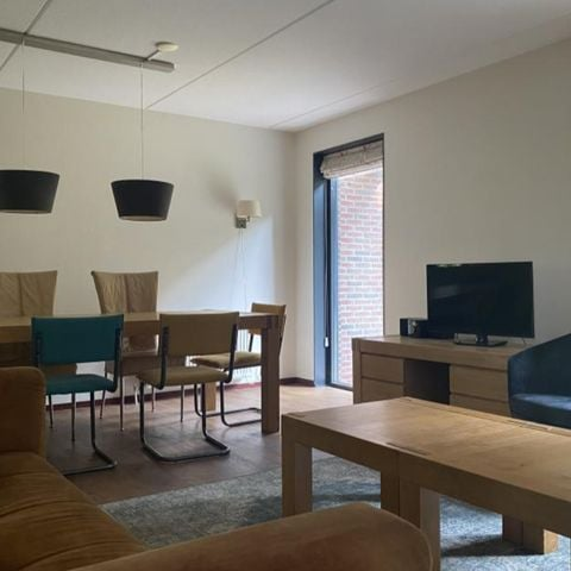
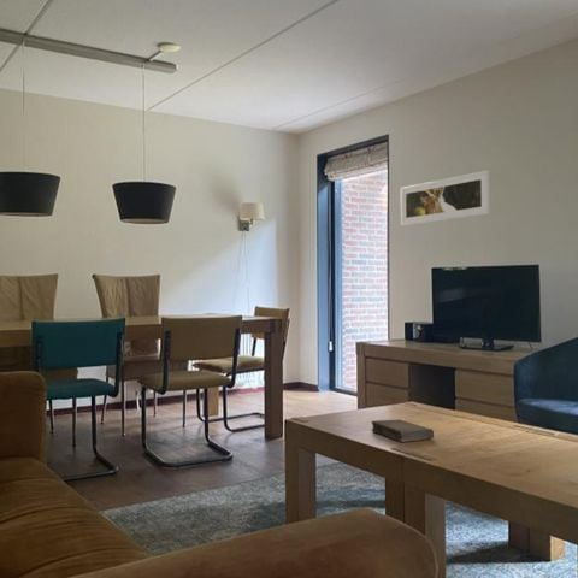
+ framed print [400,170,490,226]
+ book [370,419,435,443]
